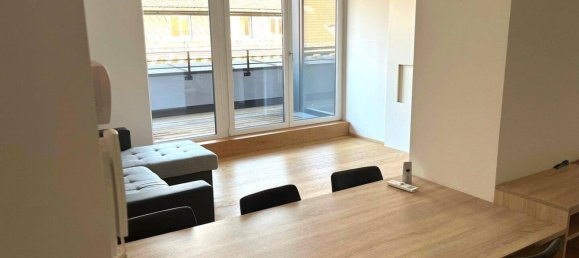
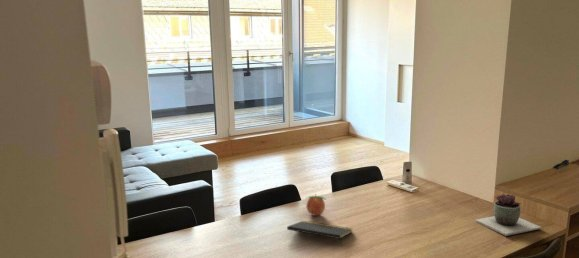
+ succulent plant [474,193,542,237]
+ fruit [304,193,327,217]
+ notepad [286,220,354,246]
